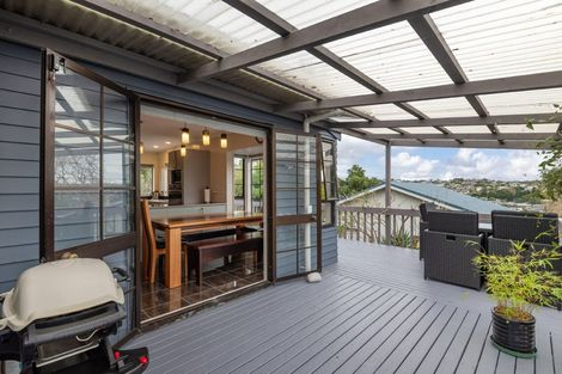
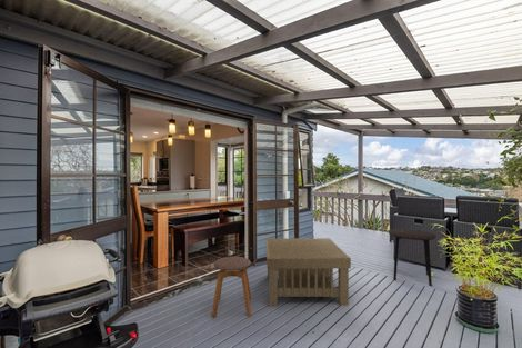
+ stool [210,256,253,319]
+ side table [388,228,438,287]
+ coffee table [264,237,352,307]
